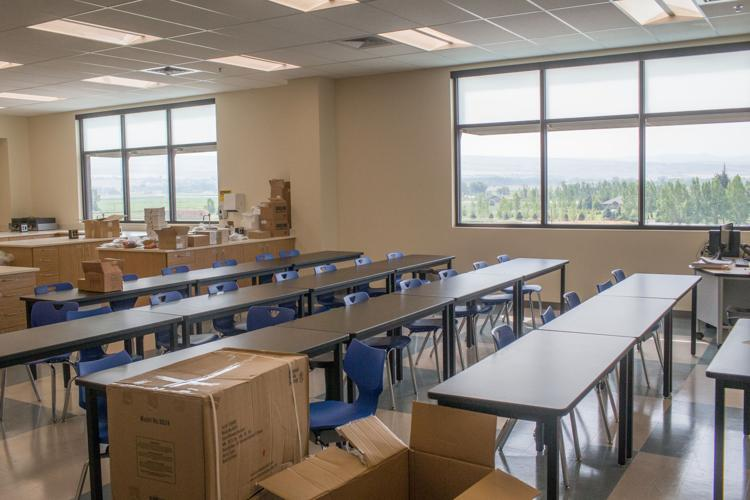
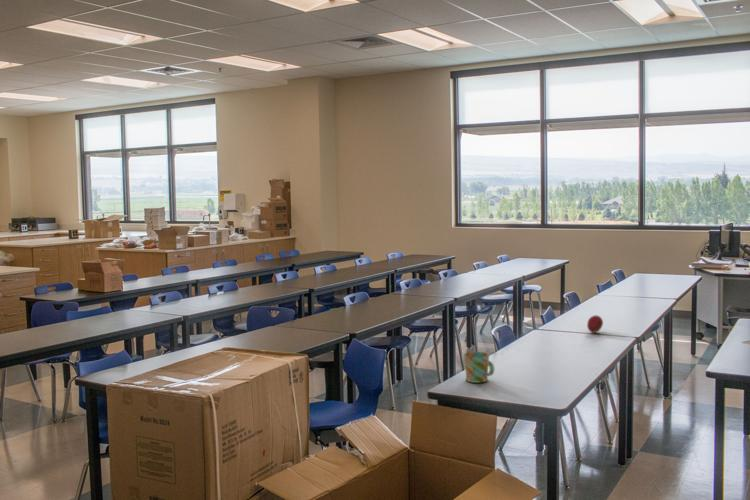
+ fruit [586,314,604,334]
+ mug [462,351,495,384]
